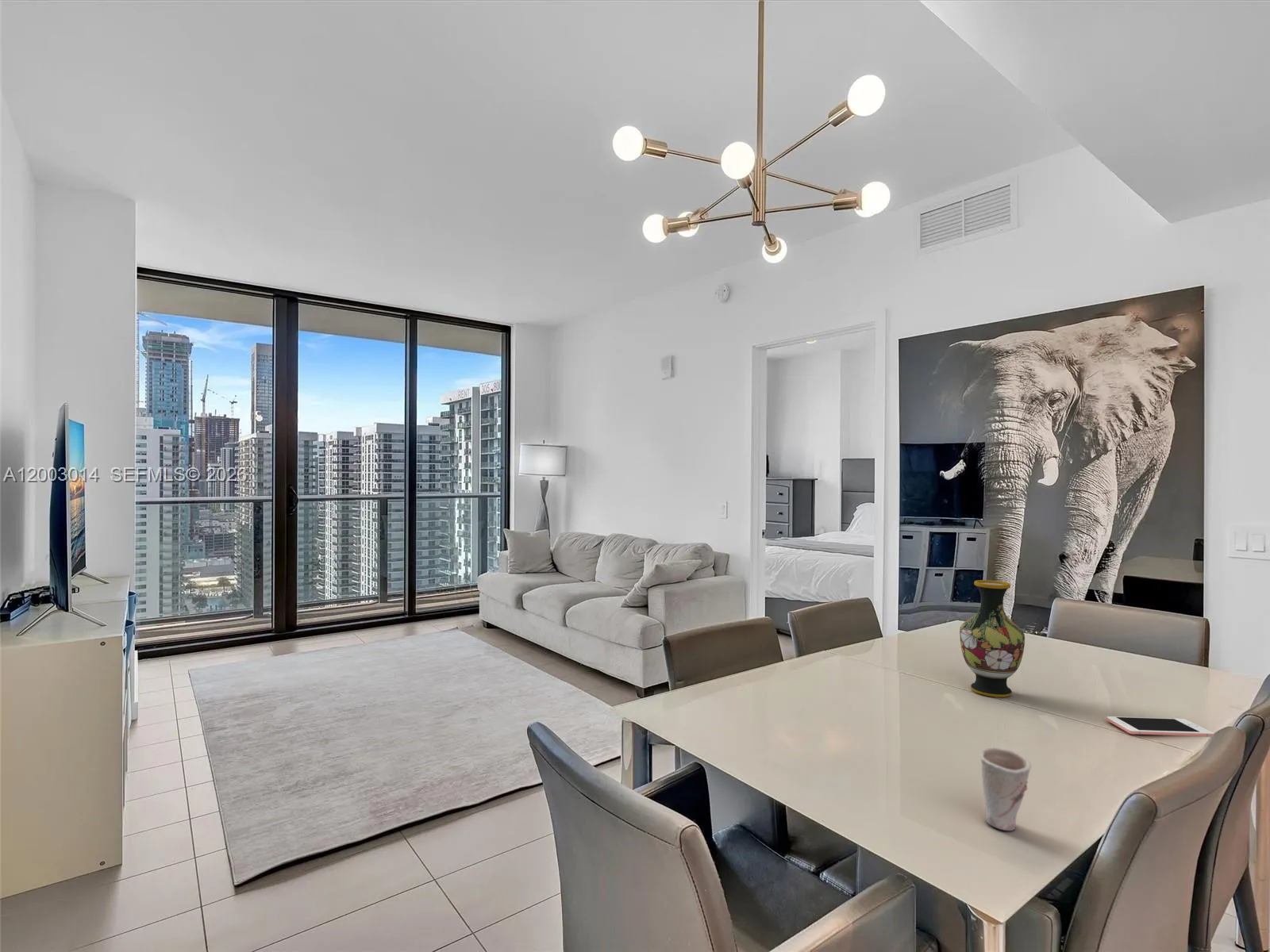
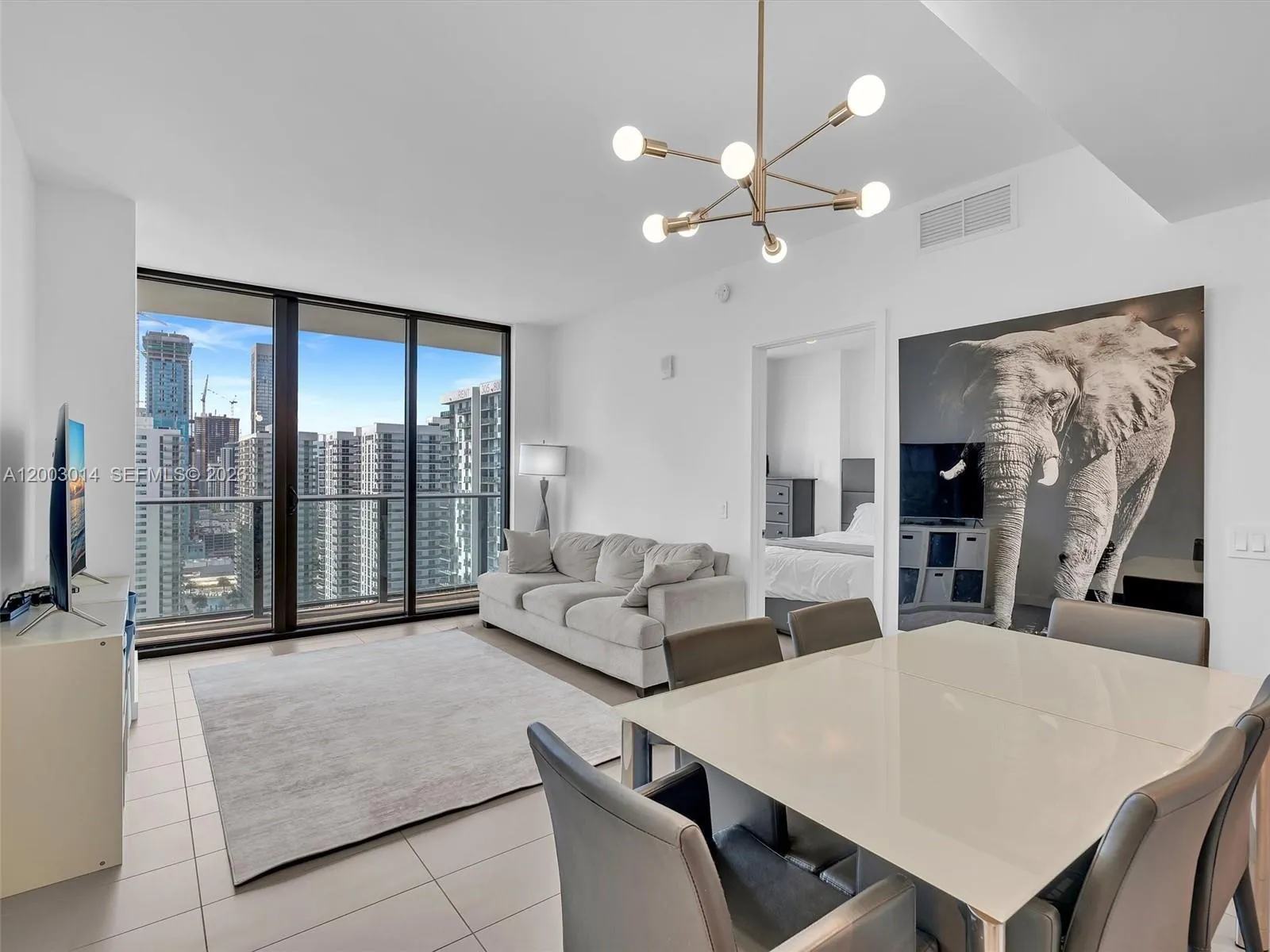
- cup [979,746,1033,831]
- cell phone [1106,716,1214,738]
- vase [959,579,1026,698]
